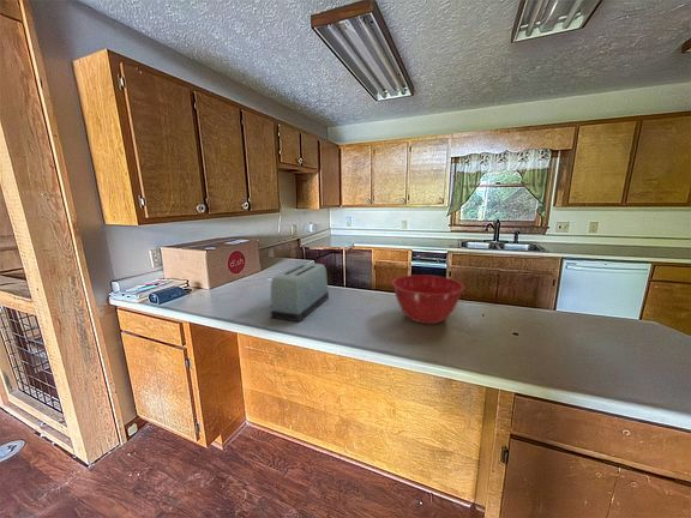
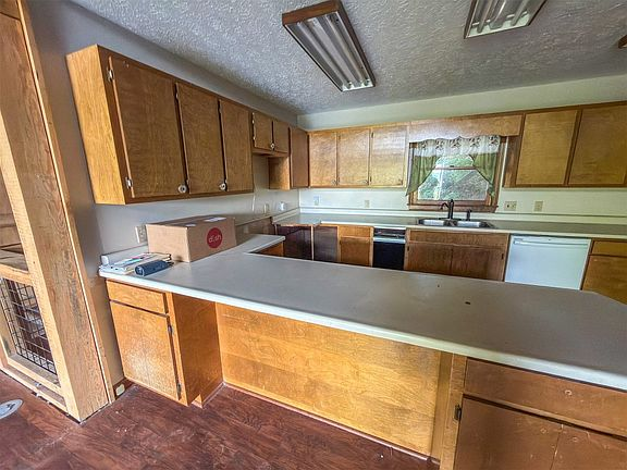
- toaster [270,261,330,323]
- mixing bowl [391,273,465,325]
